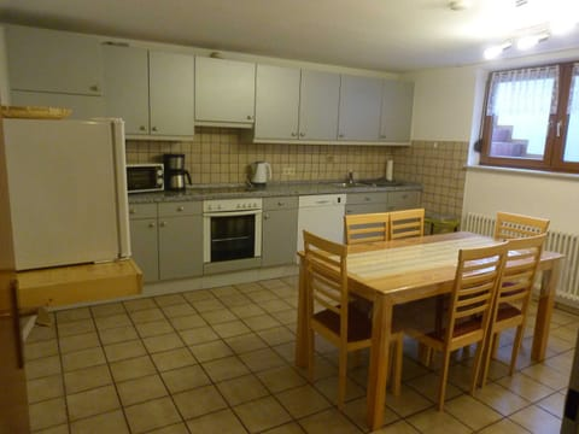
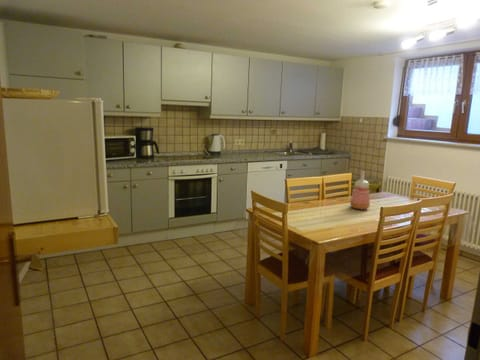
+ vase [349,170,371,210]
